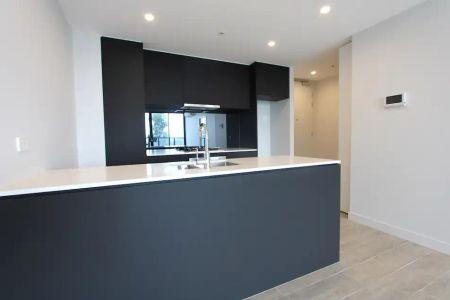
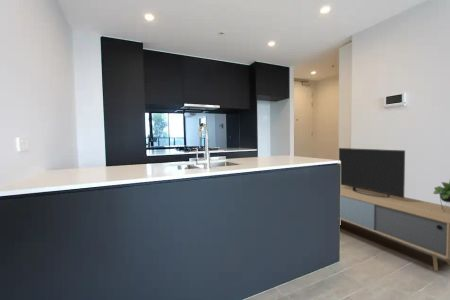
+ media console [338,147,450,272]
